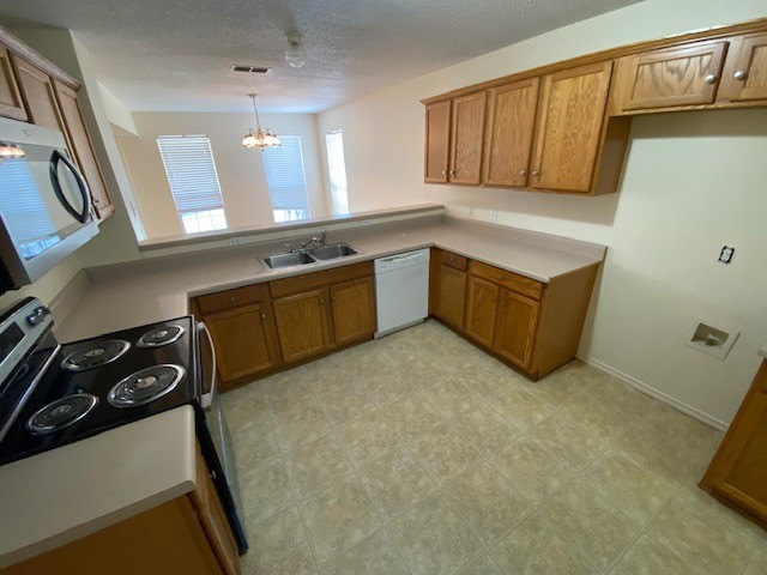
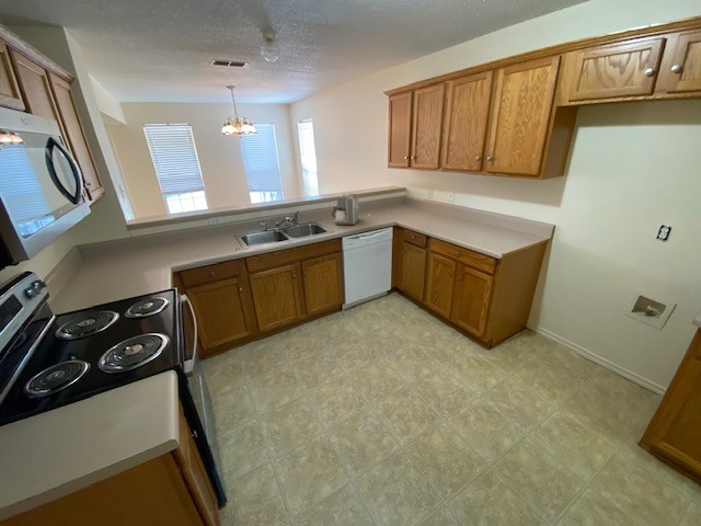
+ coffee maker [331,193,359,226]
